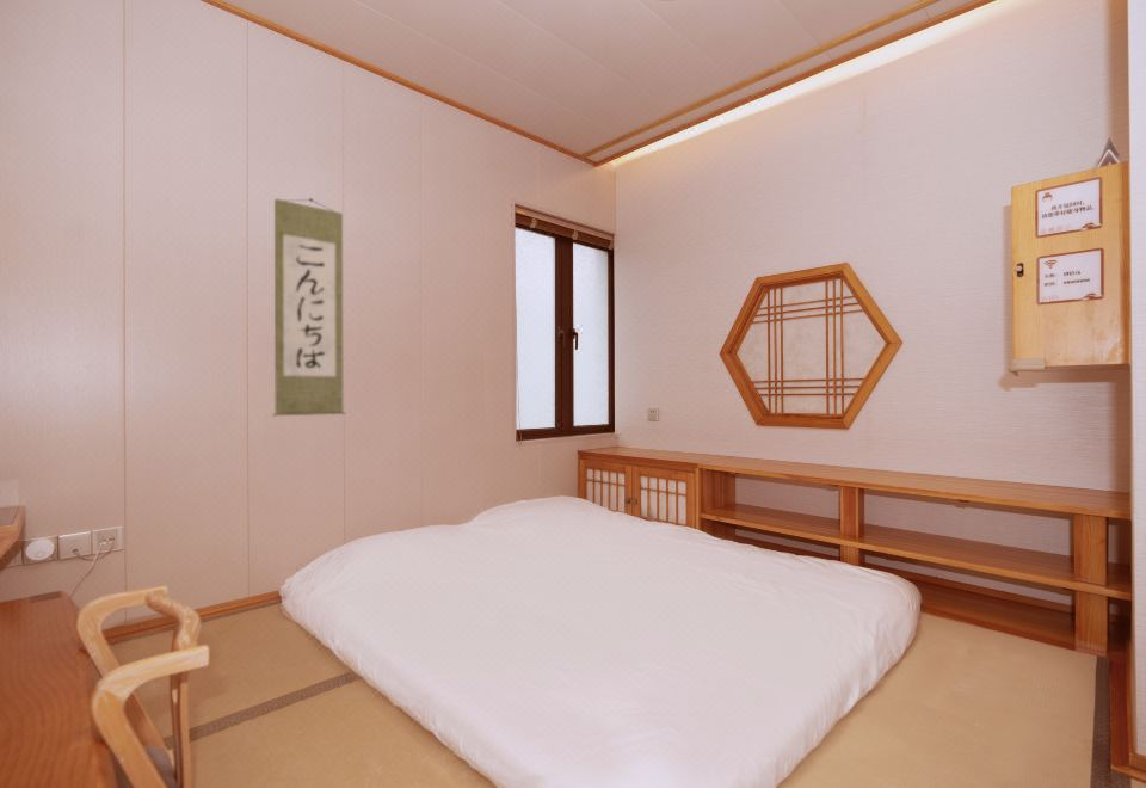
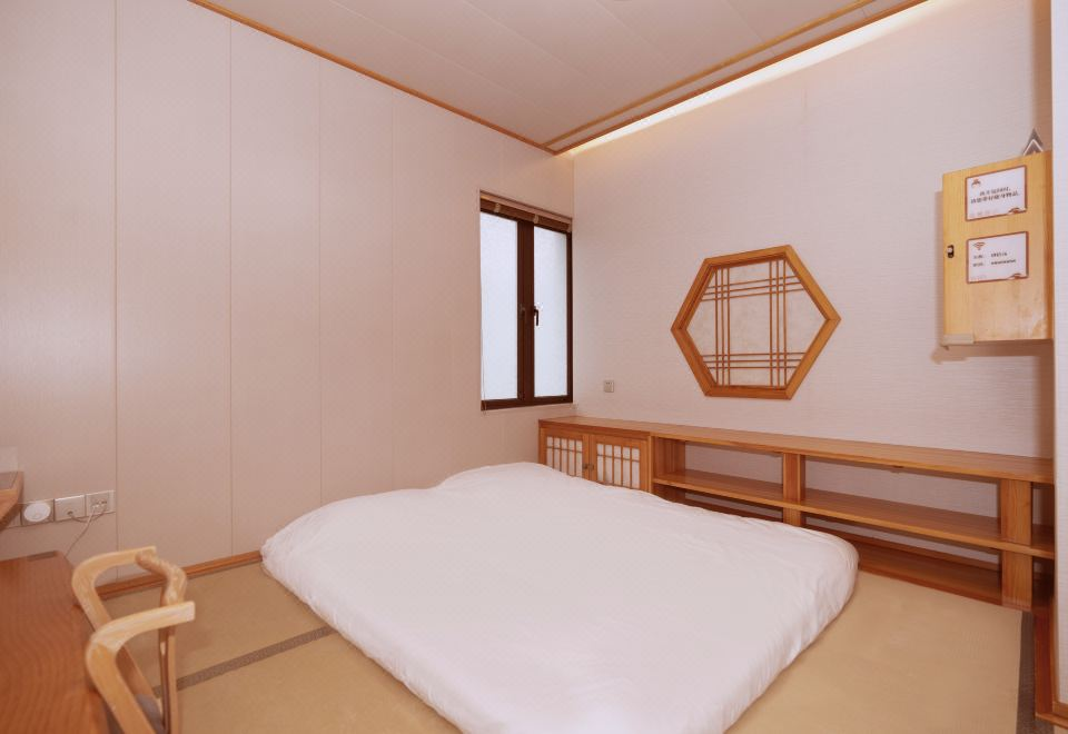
- wall scroll [271,197,346,417]
